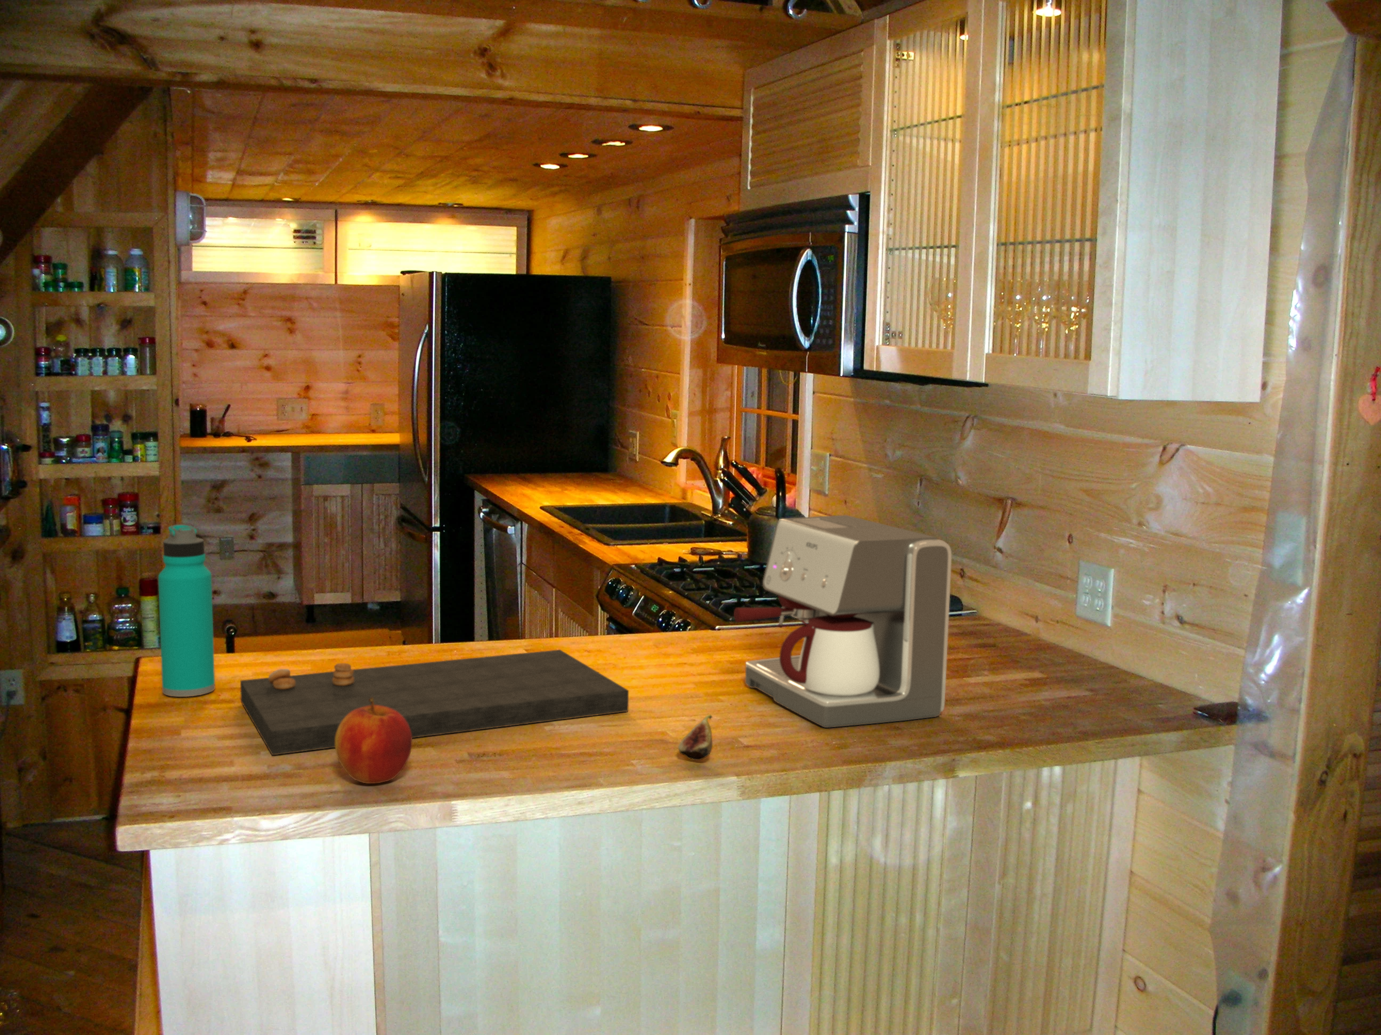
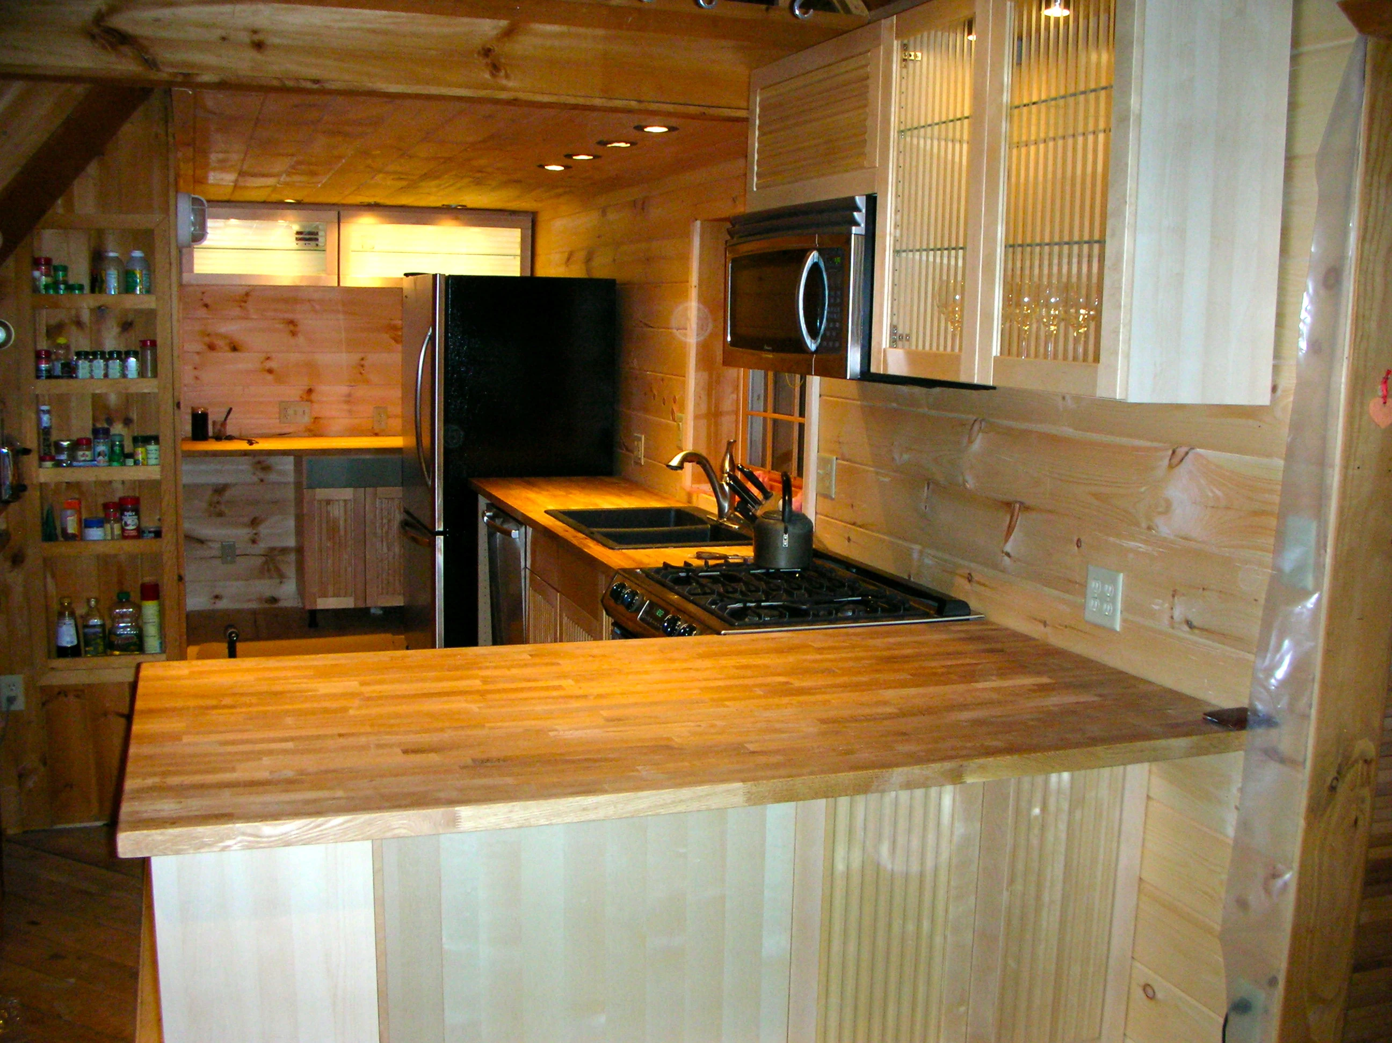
- fruit [677,714,713,761]
- coffee maker [733,515,953,728]
- cutting board [239,649,630,756]
- apple [335,698,413,784]
- water bottle [158,524,215,698]
